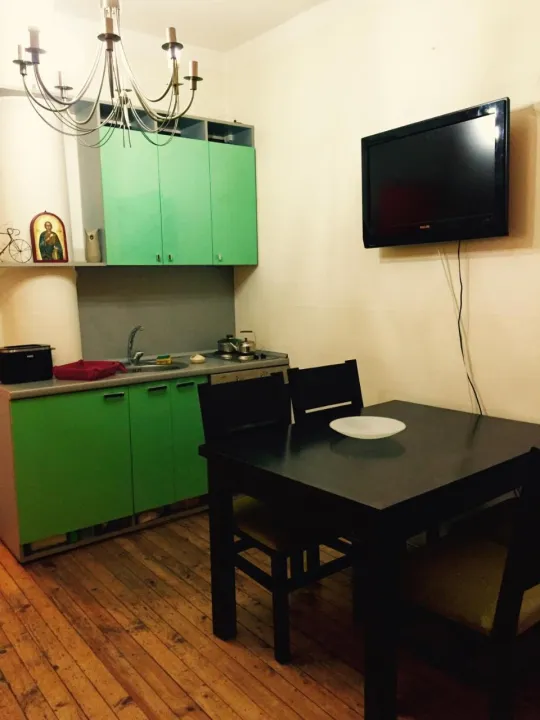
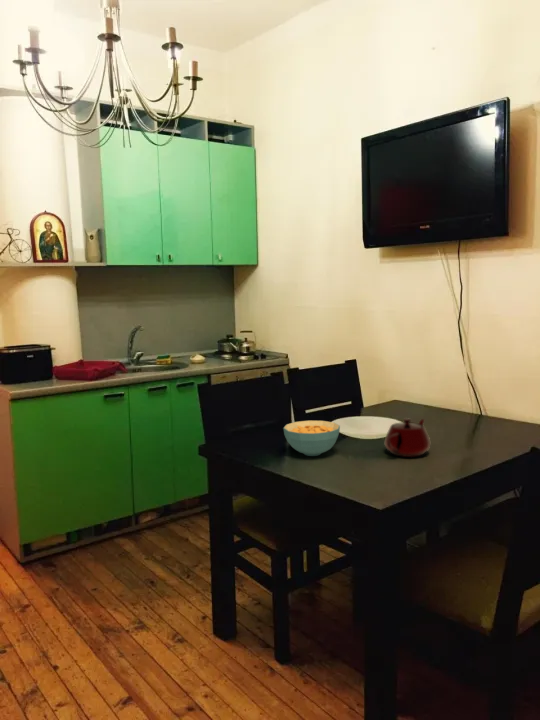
+ teapot [384,417,431,458]
+ cereal bowl [282,420,341,457]
